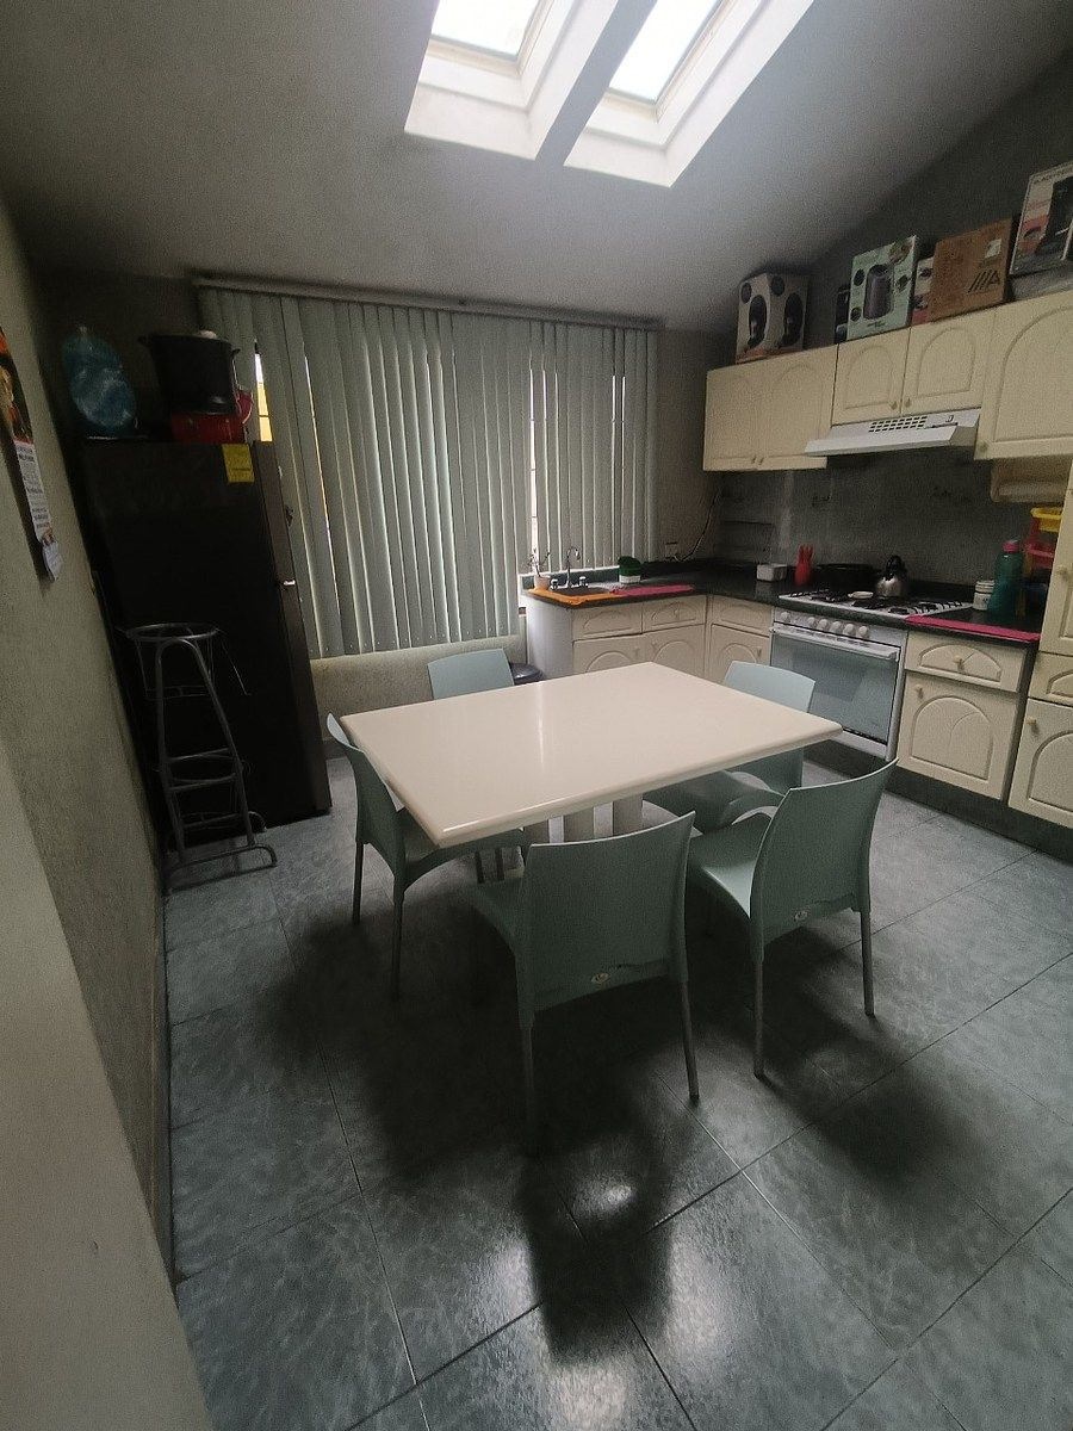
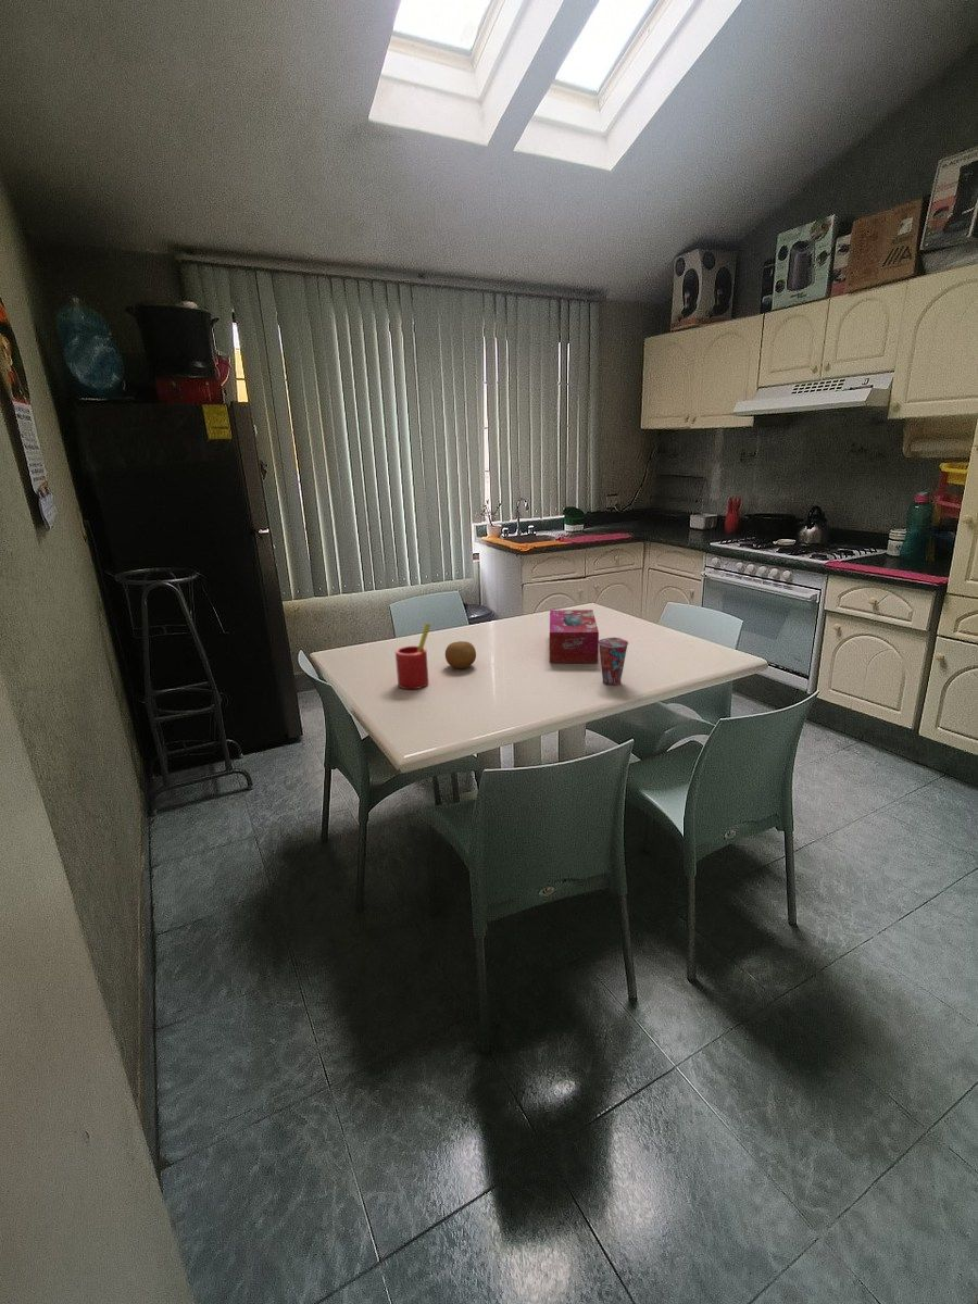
+ cup [598,637,629,686]
+ fruit [444,640,477,669]
+ straw [394,622,431,690]
+ tissue box [549,609,600,664]
